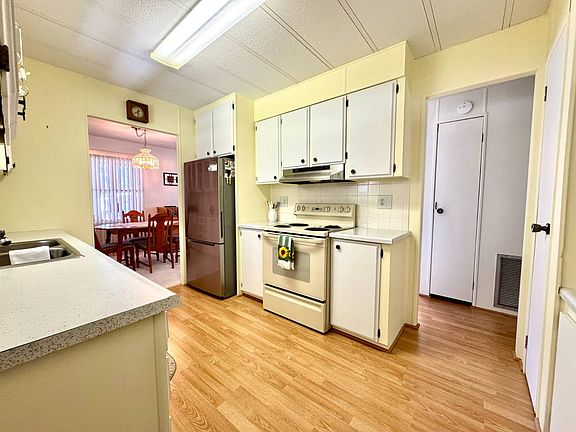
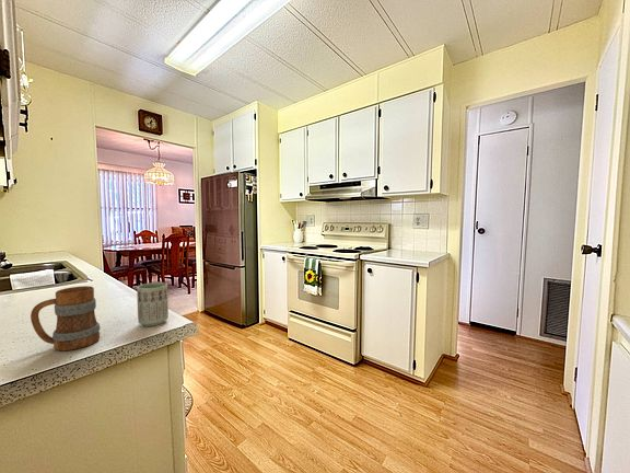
+ cup [136,281,170,327]
+ mug [30,285,101,351]
